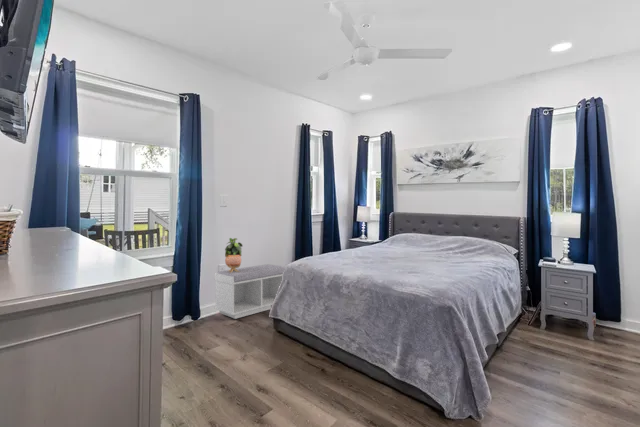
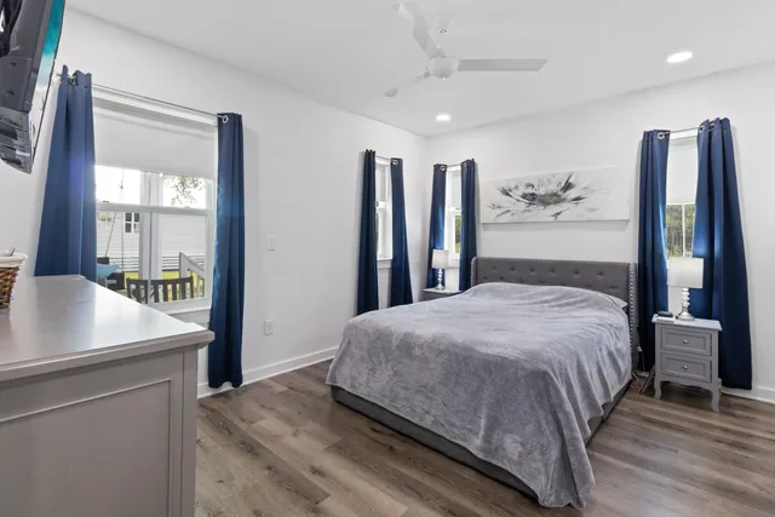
- bench [213,263,287,320]
- potted plant [224,237,243,273]
